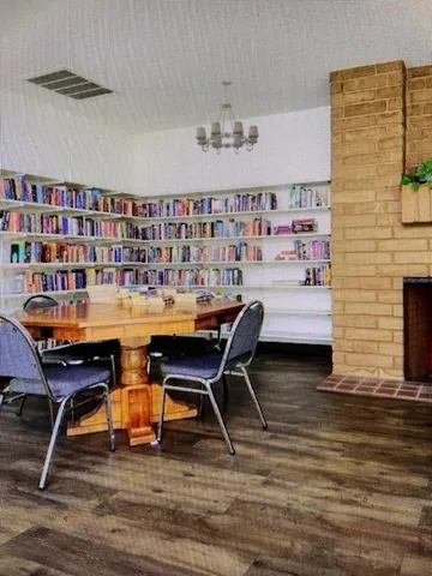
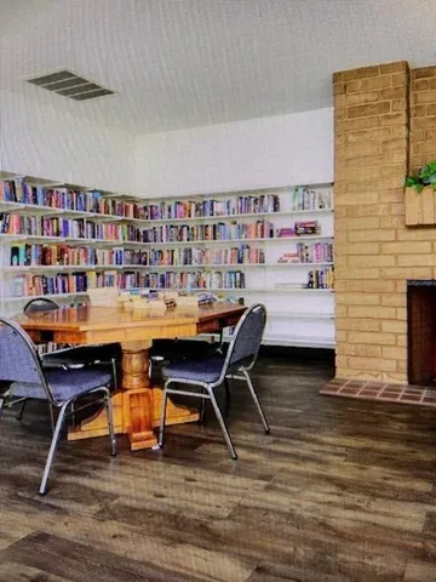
- chandelier [194,79,260,156]
